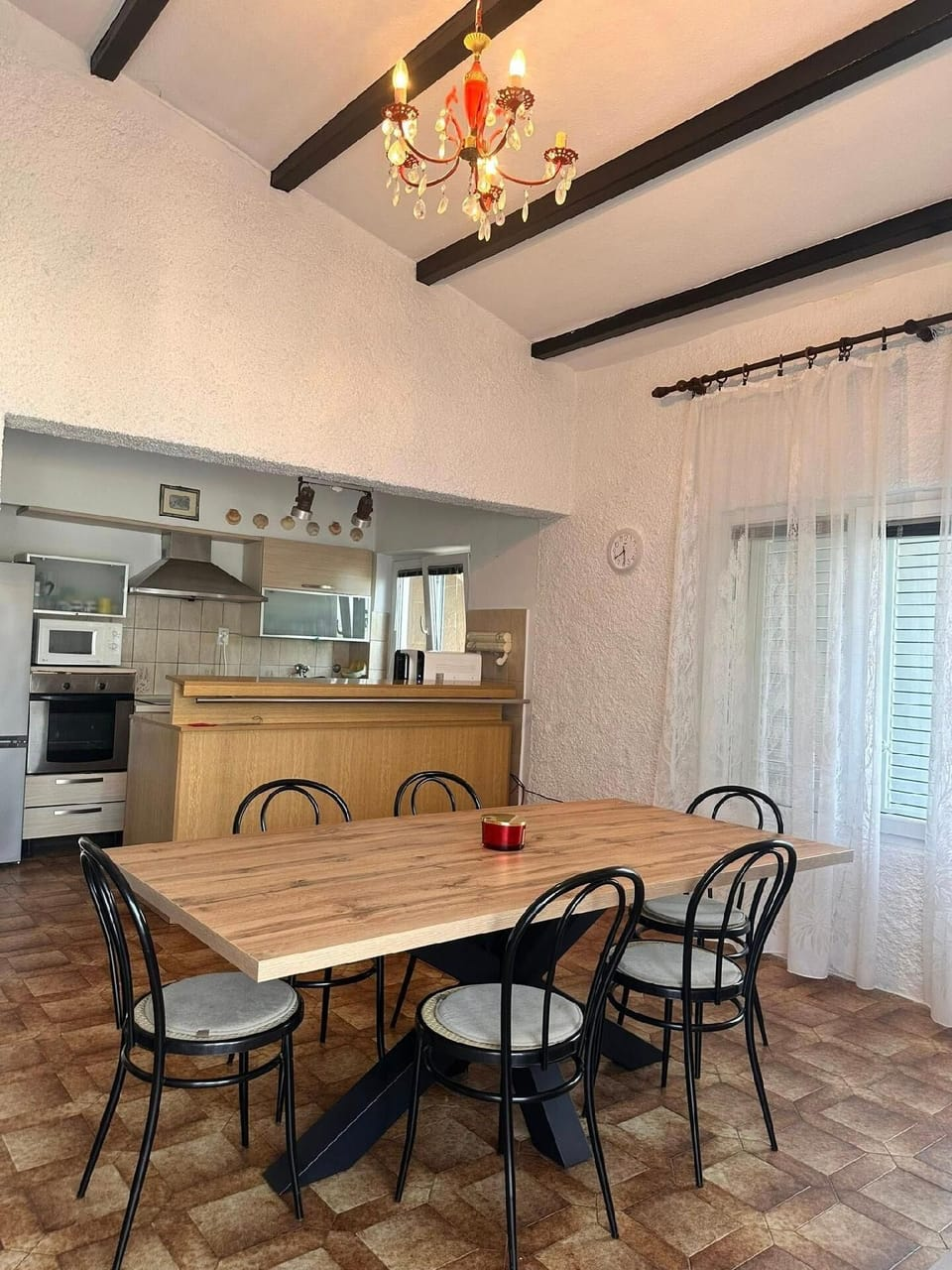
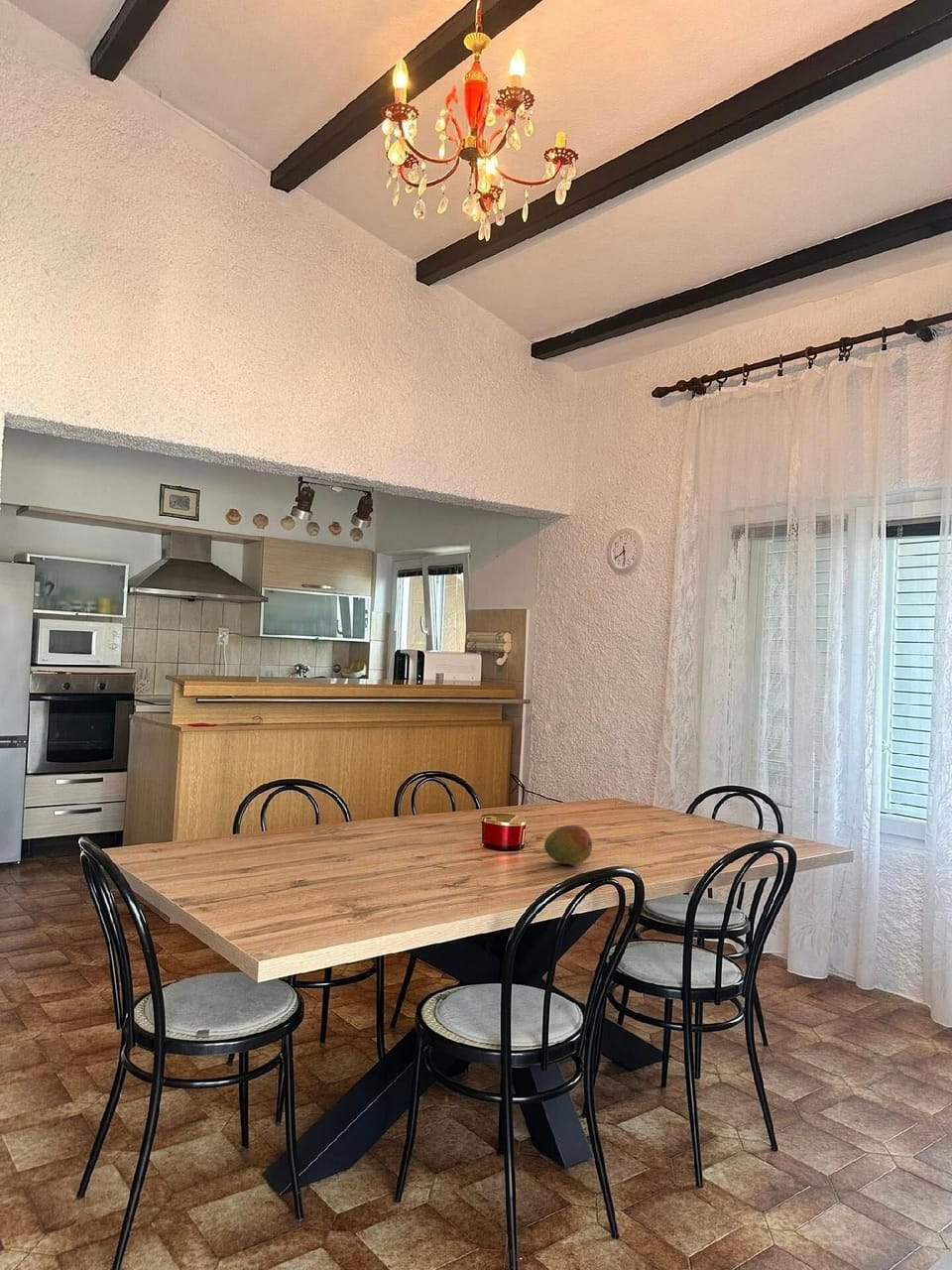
+ fruit [543,825,593,865]
